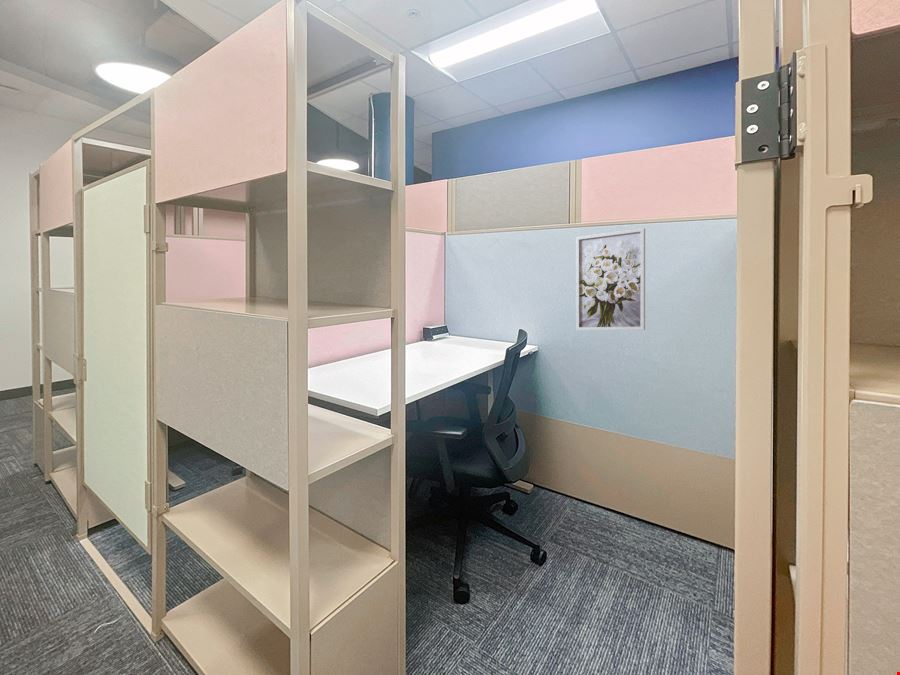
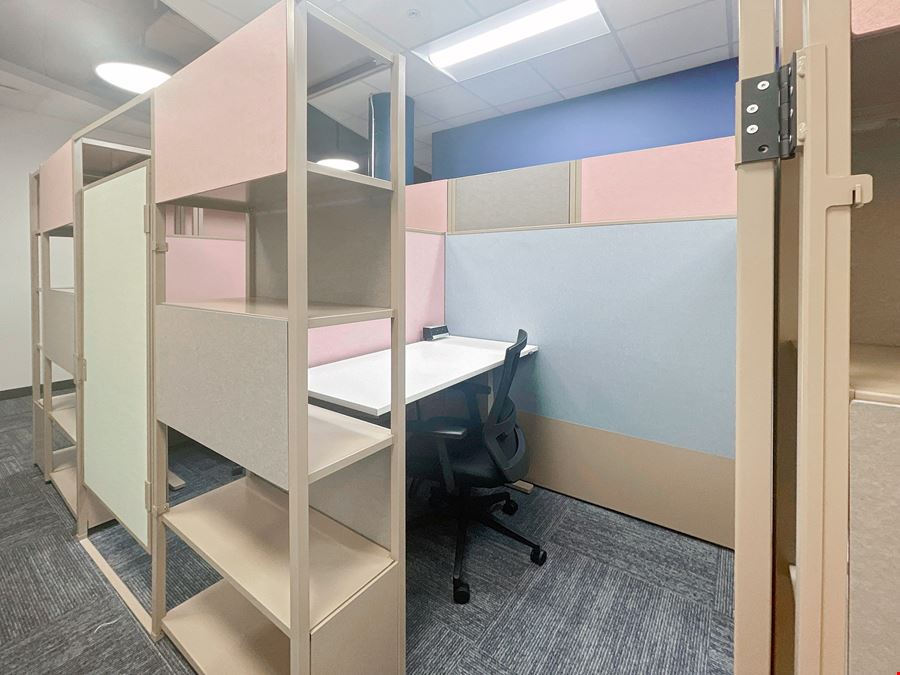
- wall art [575,227,646,331]
